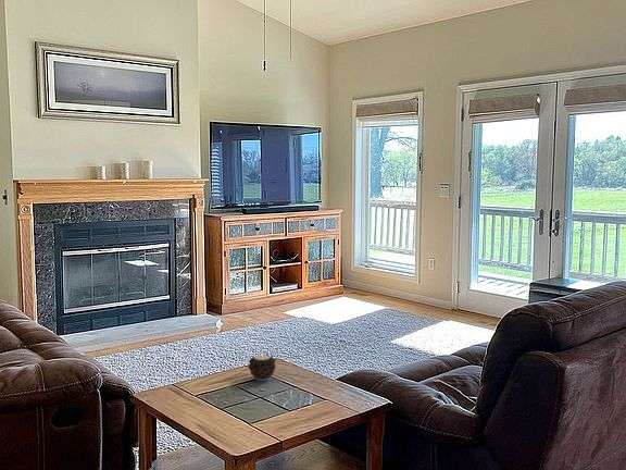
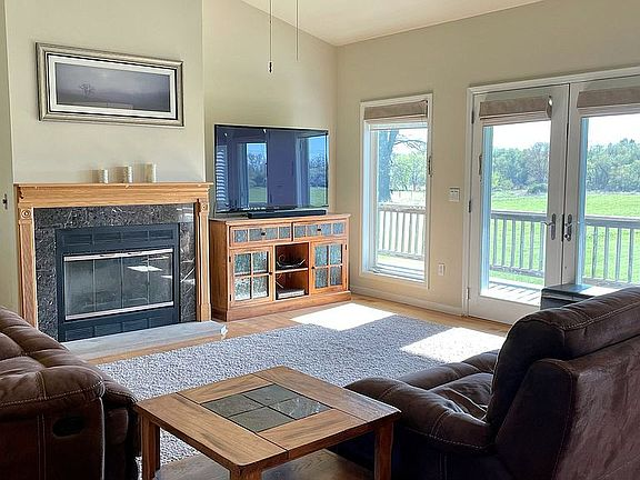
- candle [247,354,277,382]
